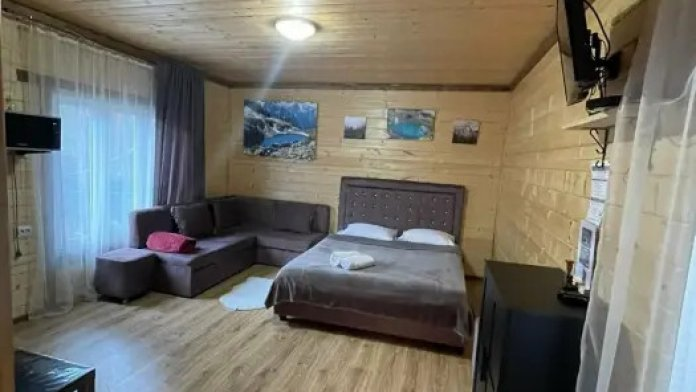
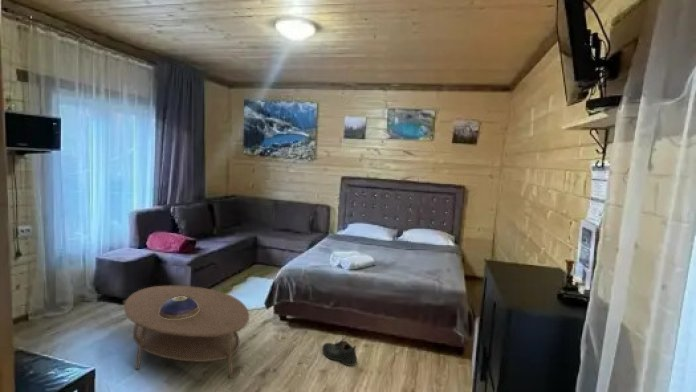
+ shoe [321,332,358,367]
+ coffee table [123,285,250,379]
+ decorative bowl [159,296,199,319]
